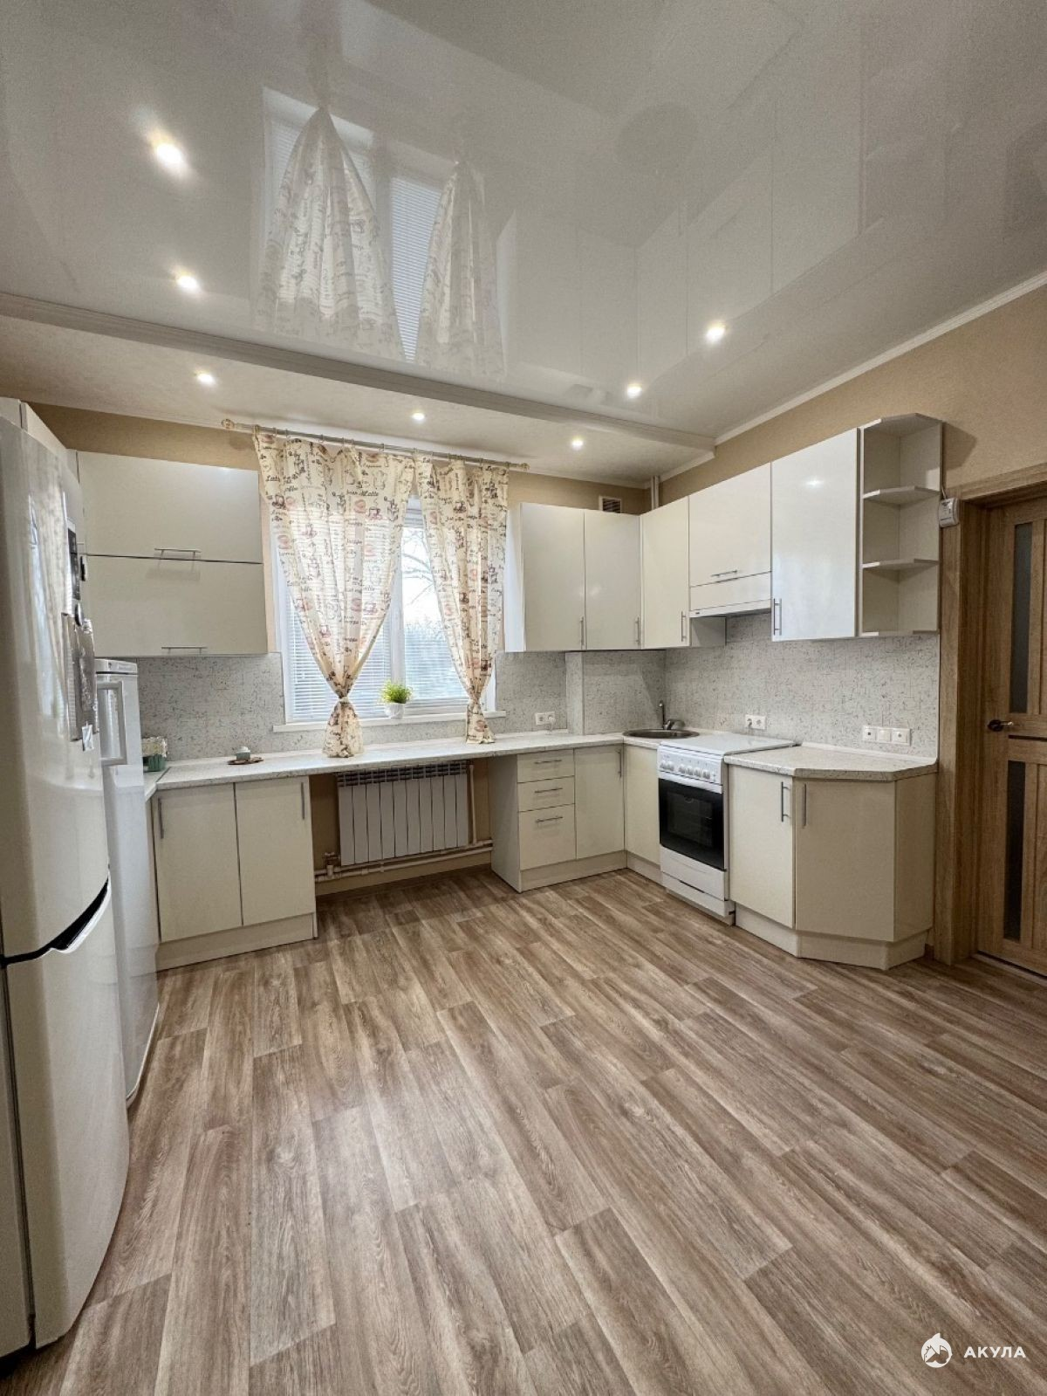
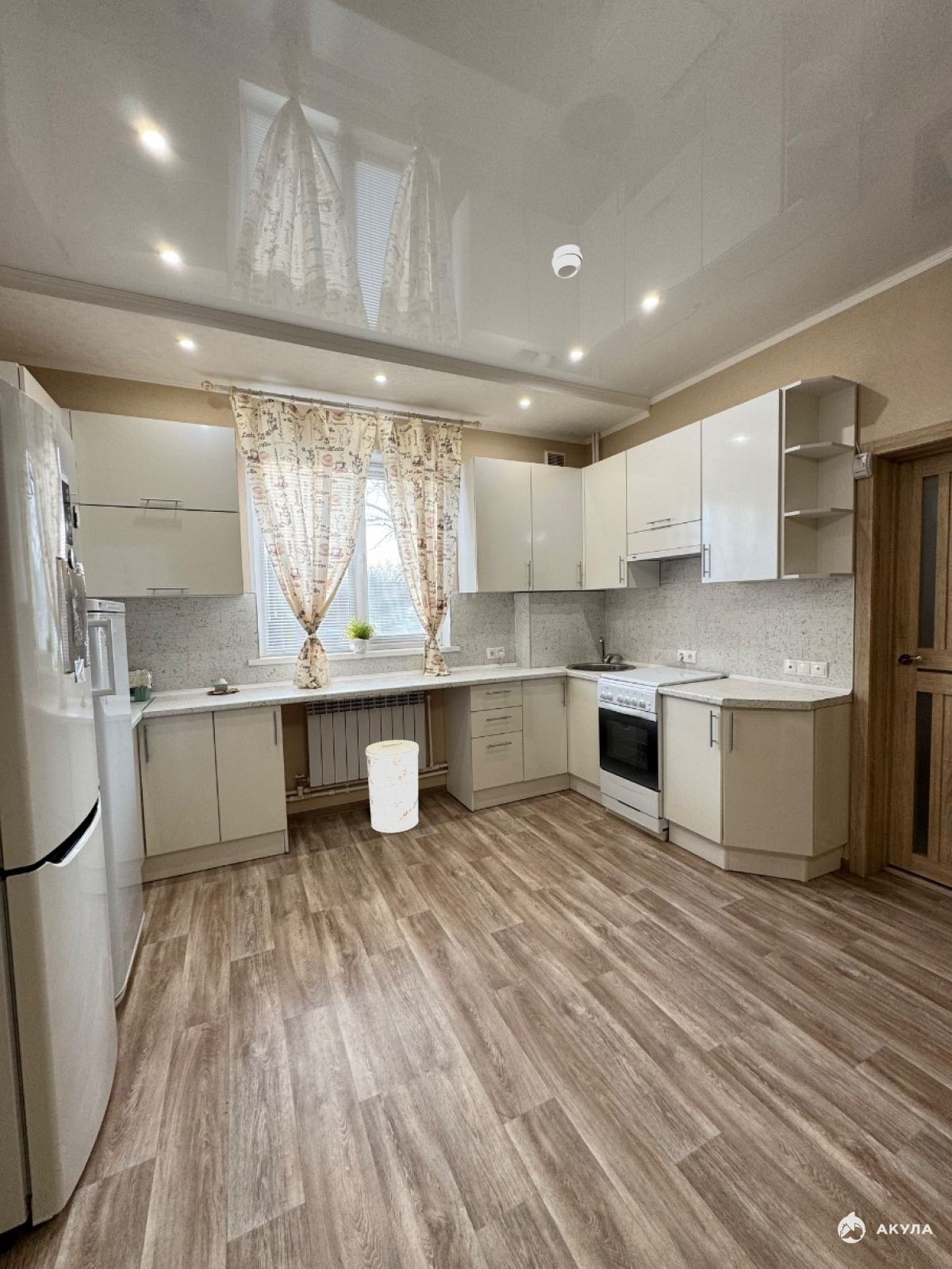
+ trash can [365,739,420,833]
+ smoke detector [551,244,583,279]
